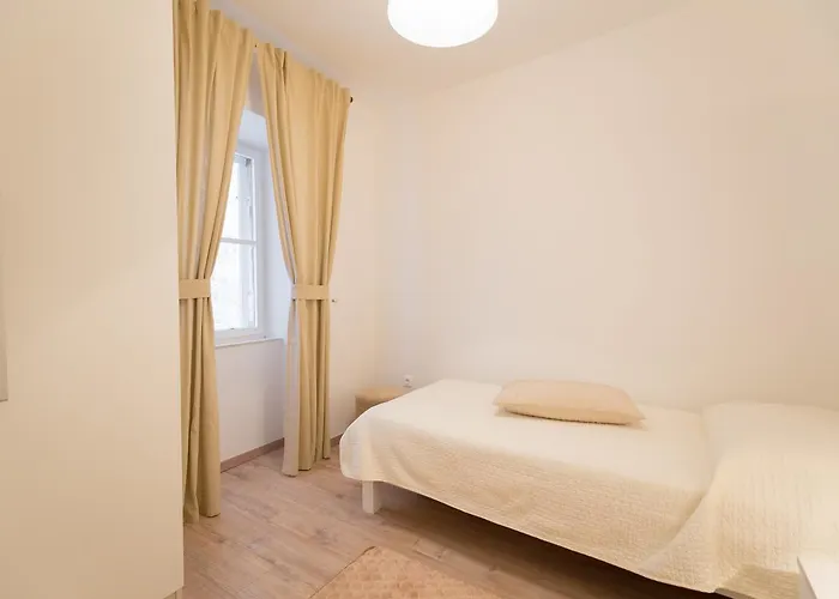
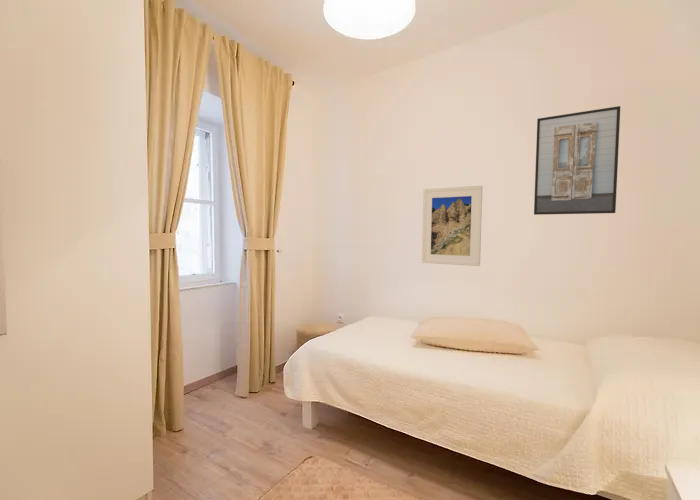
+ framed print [421,185,483,267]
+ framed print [533,105,621,216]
